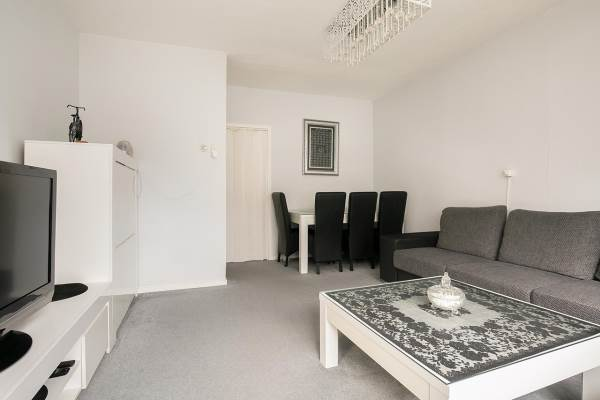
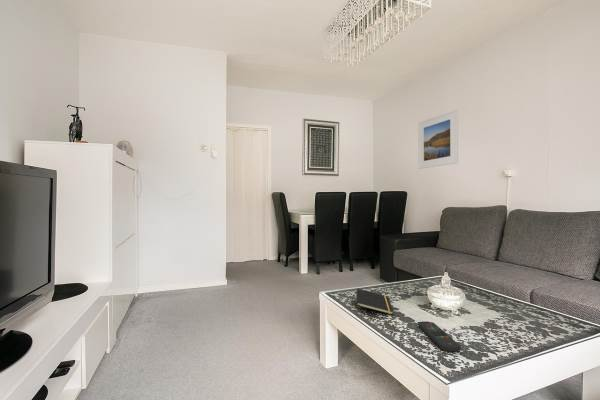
+ notepad [356,288,394,315]
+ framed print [417,108,459,170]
+ remote control [417,320,461,352]
